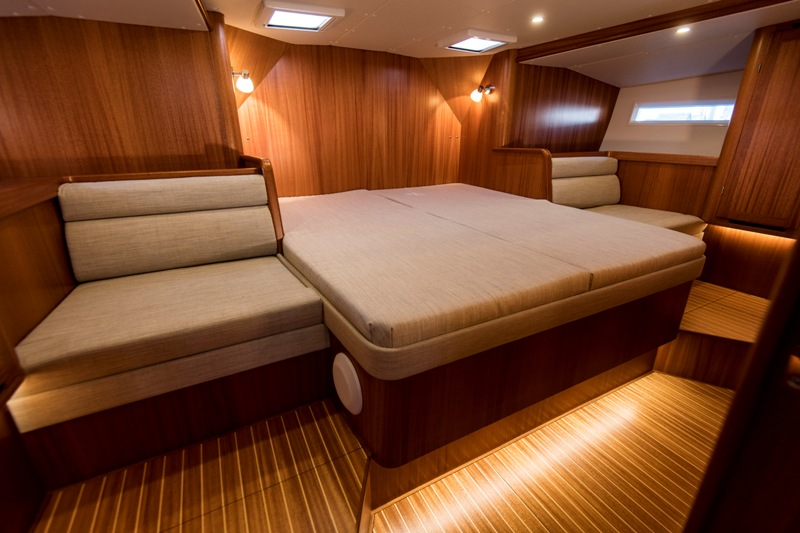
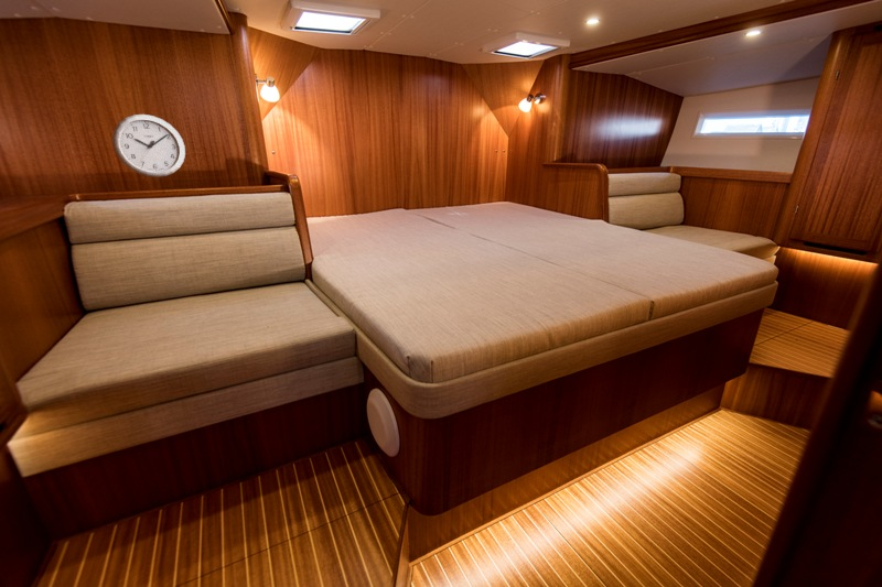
+ wall clock [111,113,186,178]
